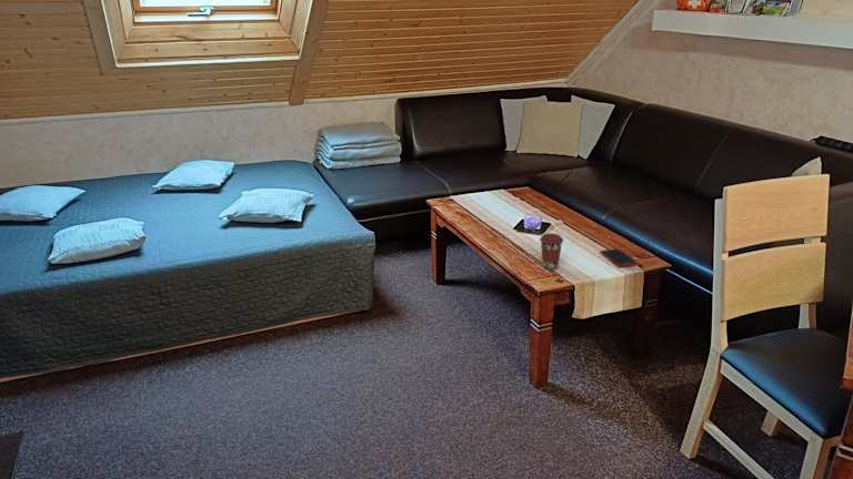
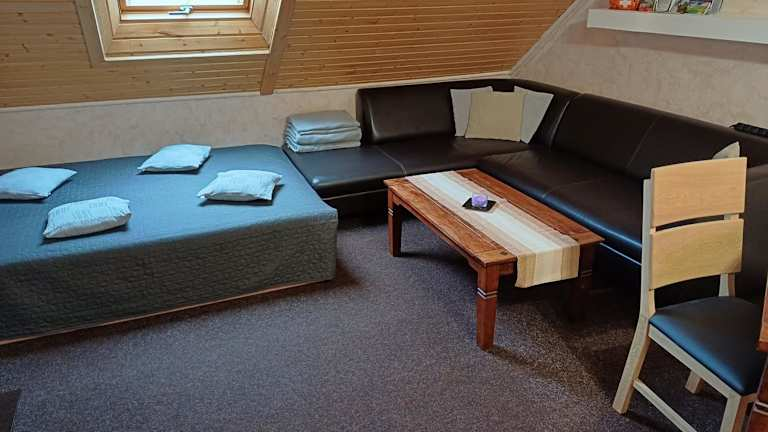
- cell phone [600,247,638,268]
- coffee cup [539,232,564,271]
